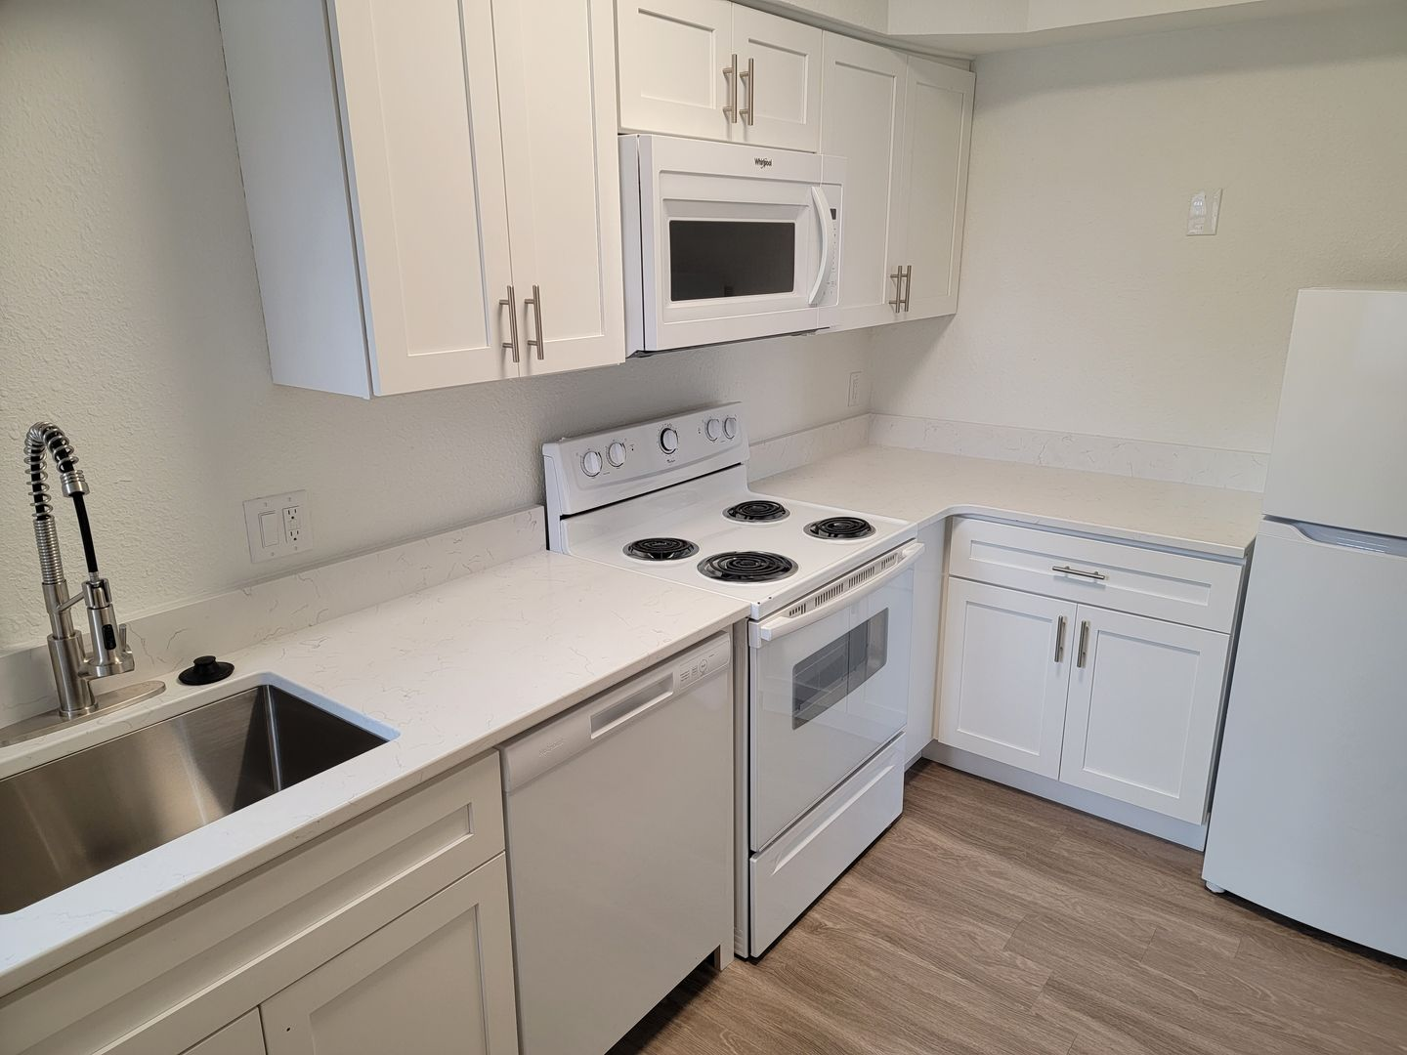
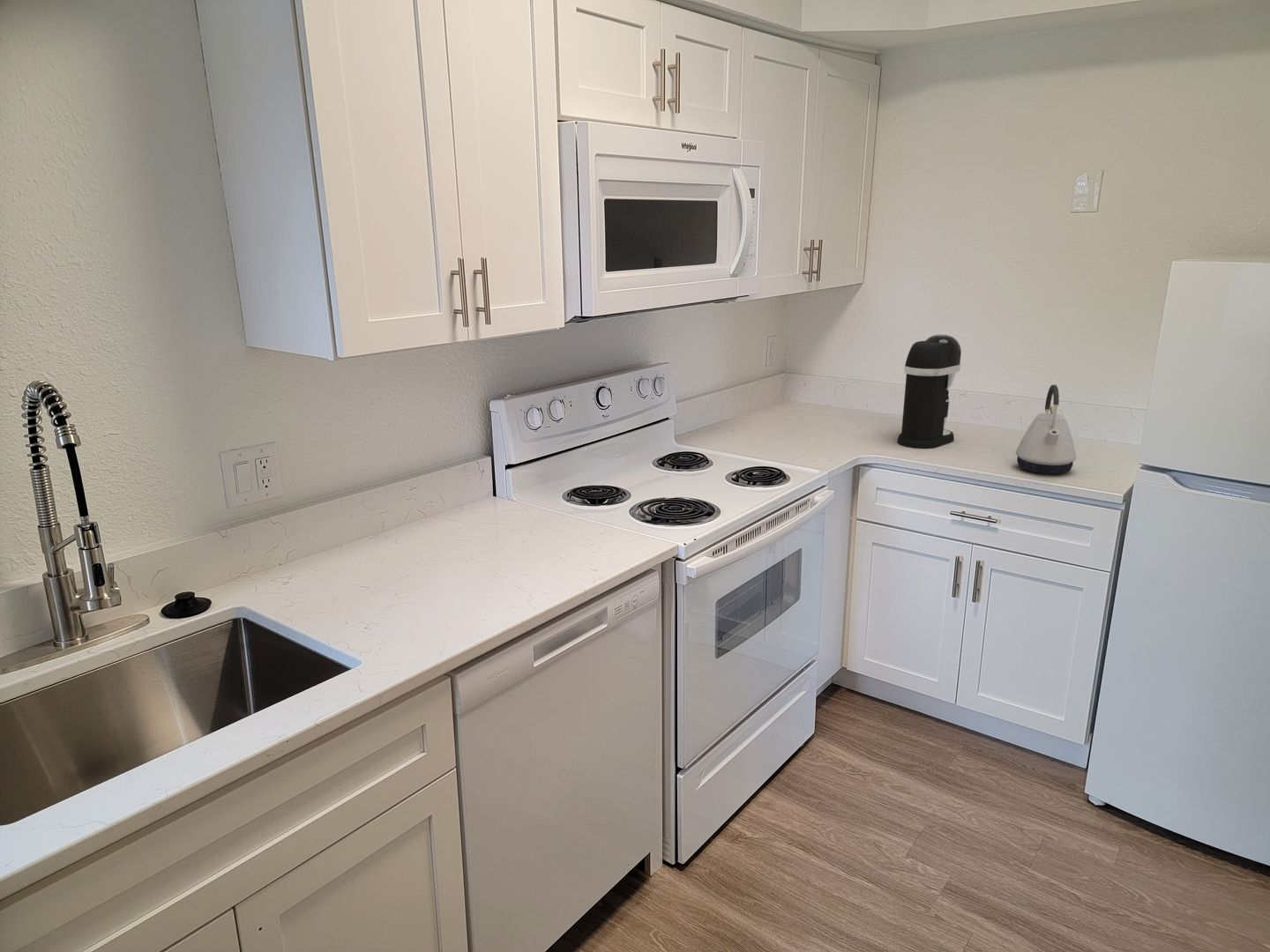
+ coffee maker [896,334,962,449]
+ kettle [1015,384,1077,475]
